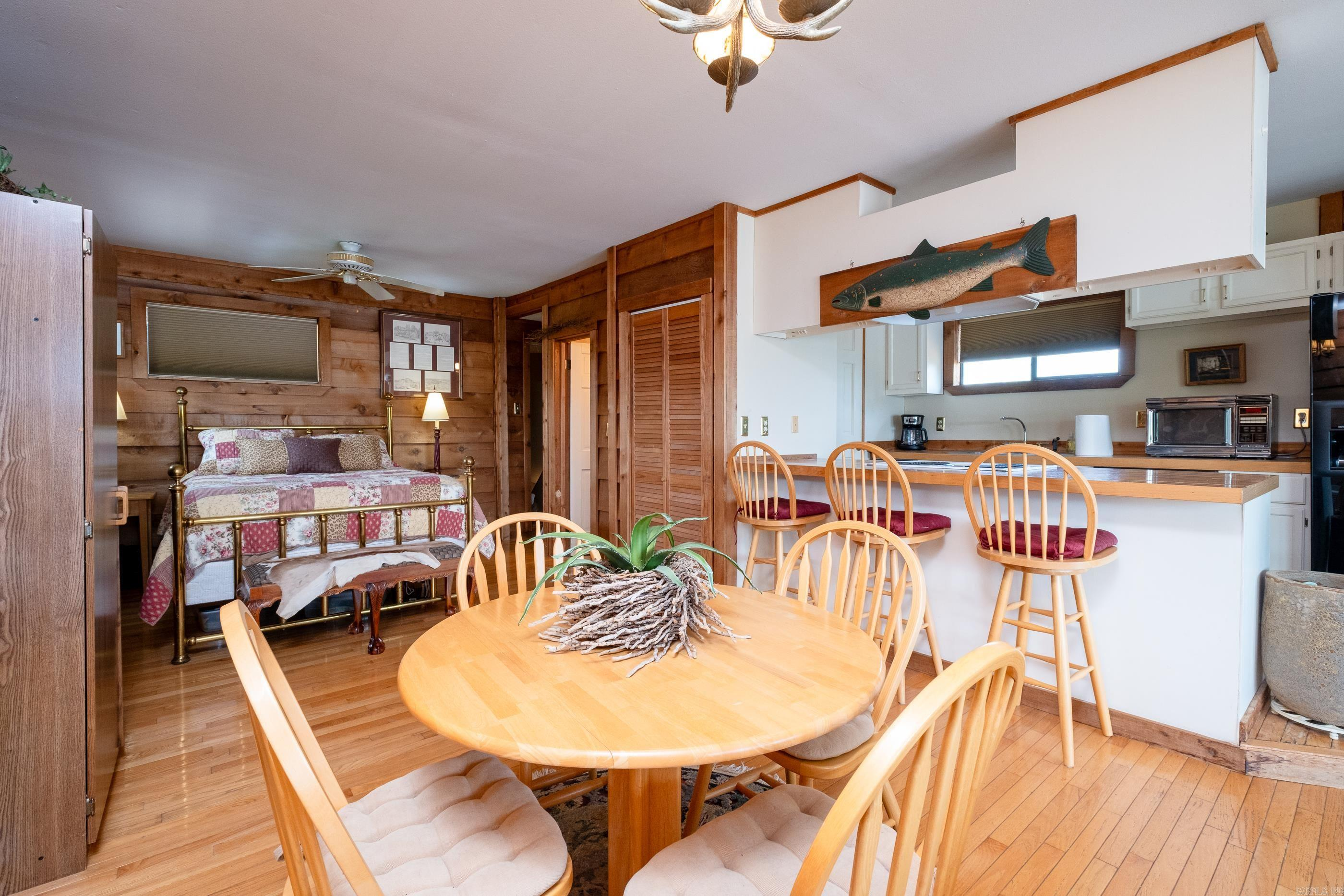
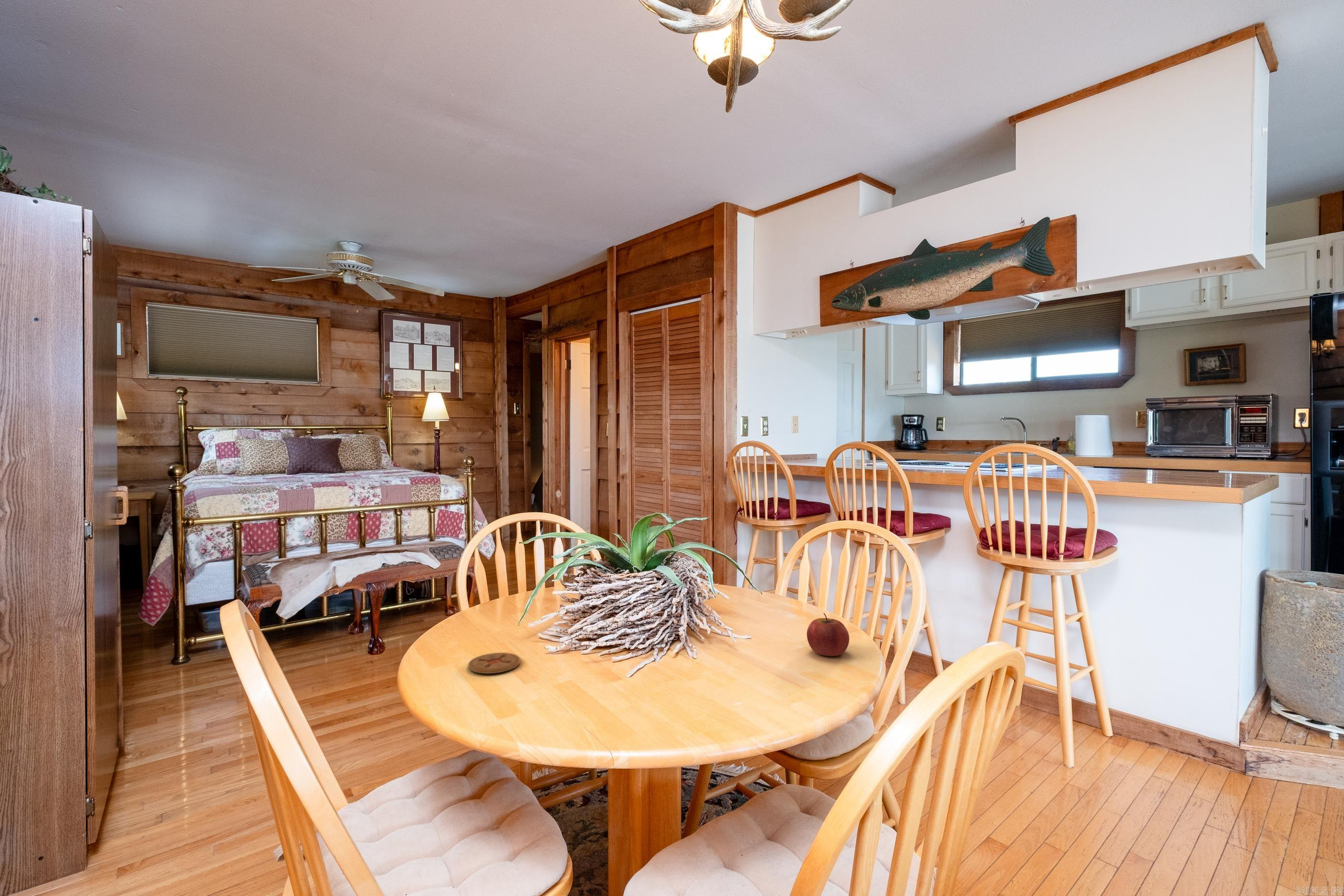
+ coaster [468,652,521,674]
+ apple [806,613,850,657]
